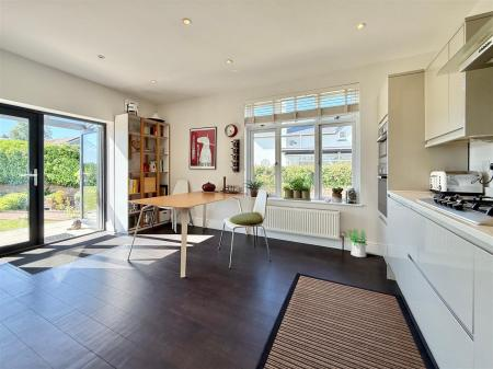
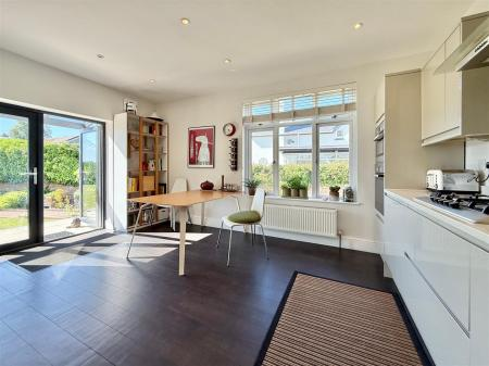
- potted plant [346,228,368,258]
